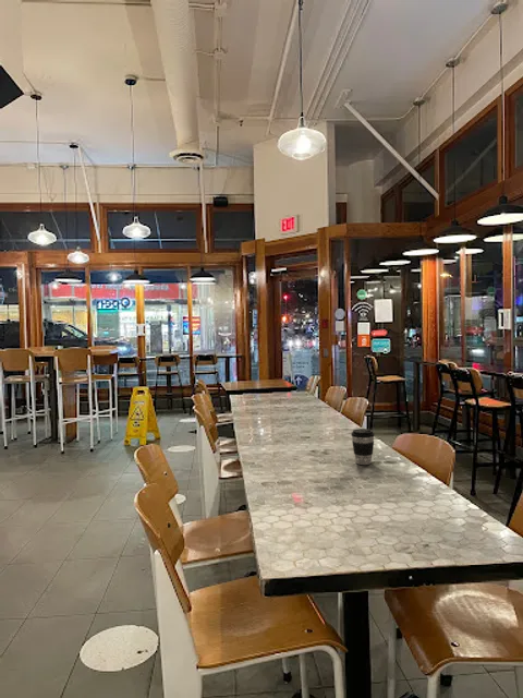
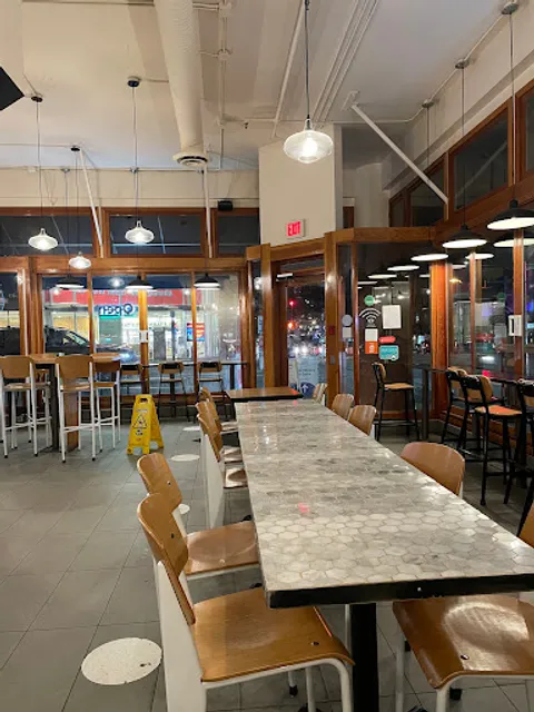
- coffee cup [350,428,376,466]
